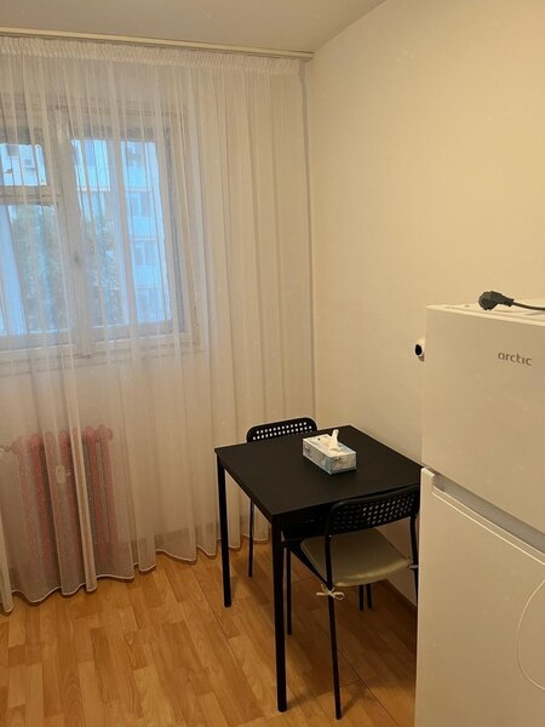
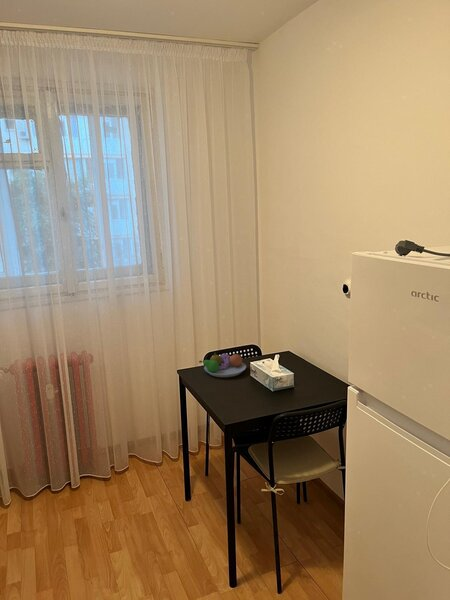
+ fruit bowl [198,352,247,378]
